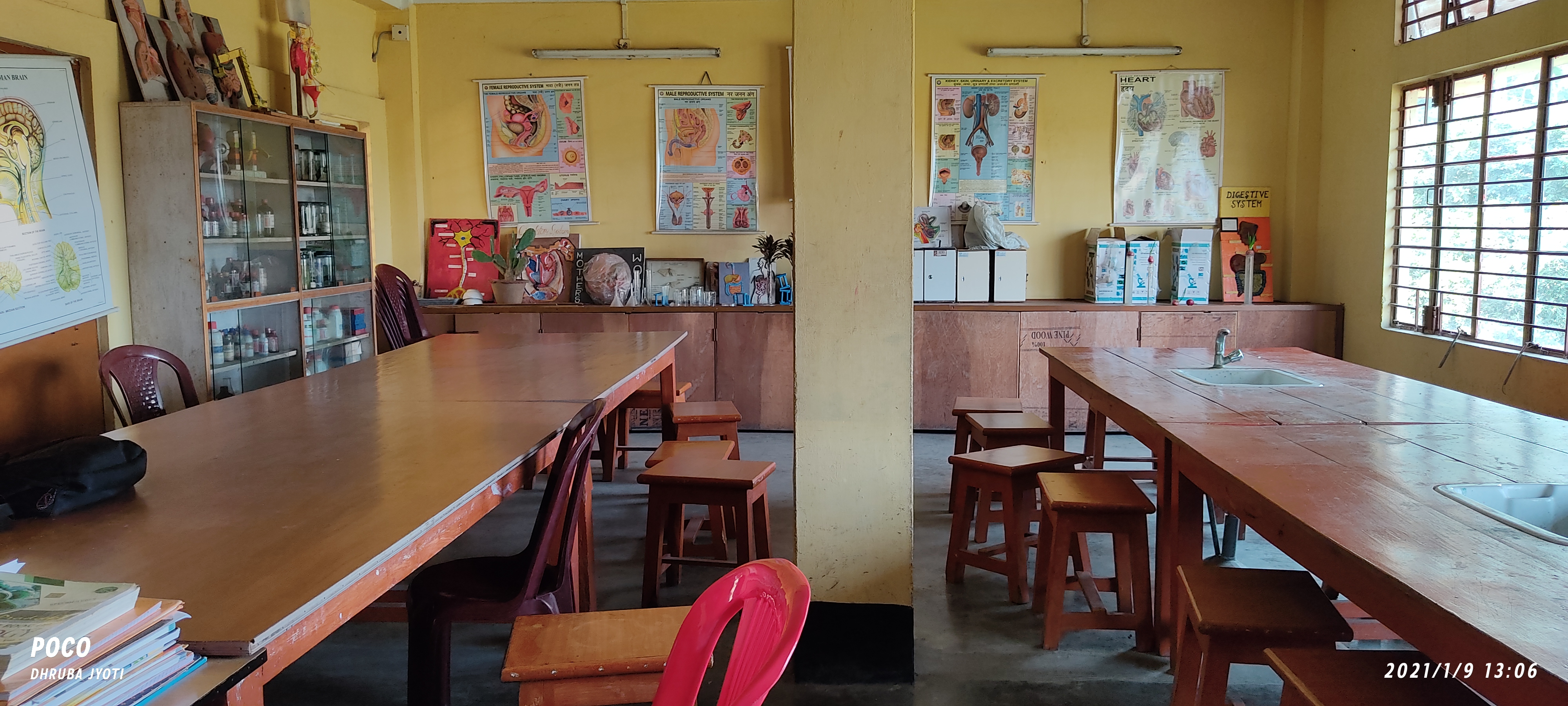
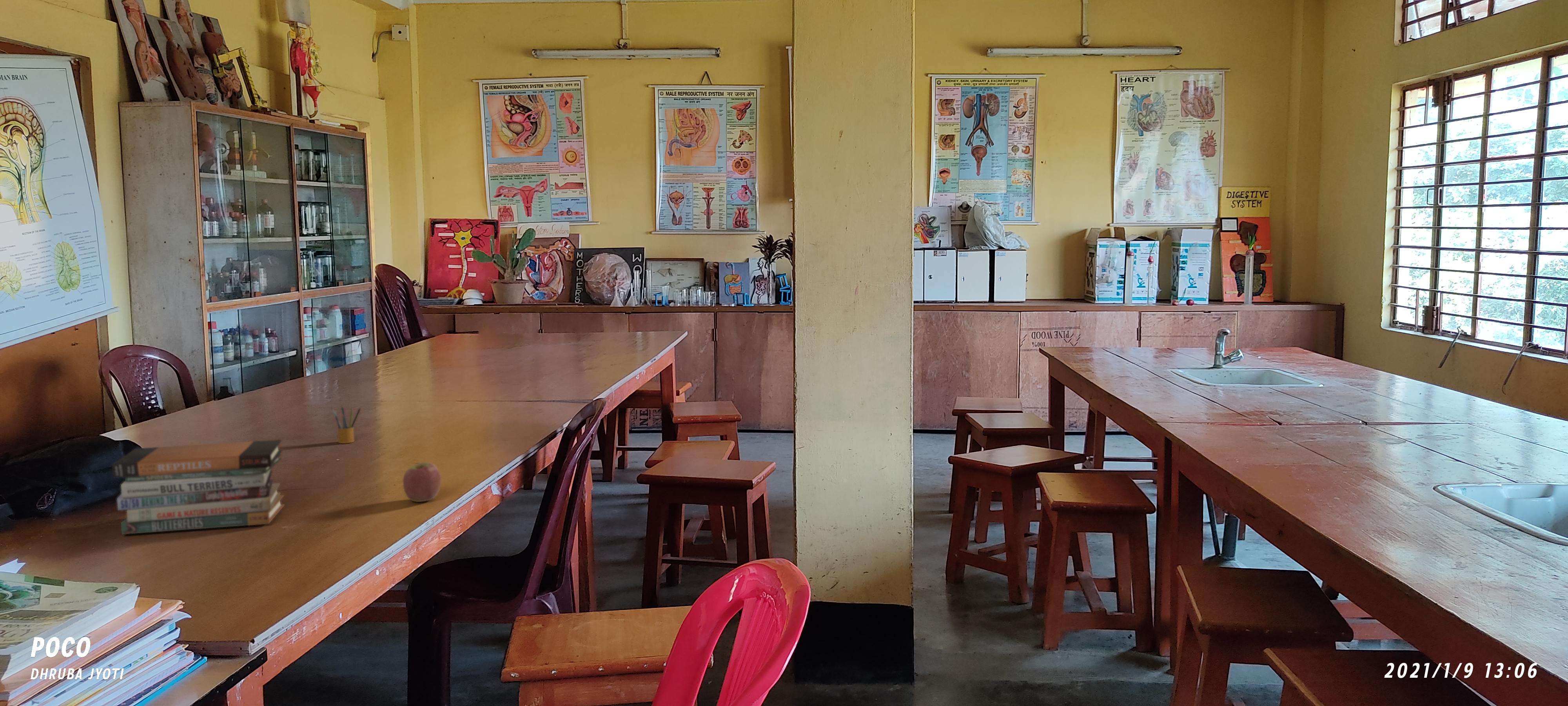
+ pencil box [331,405,361,444]
+ apple [403,462,441,502]
+ book stack [111,439,285,535]
